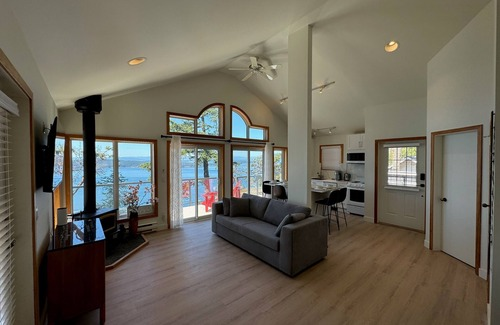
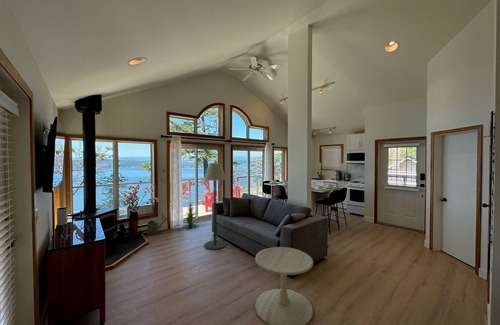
+ watering can [141,216,169,236]
+ indoor plant [181,201,200,230]
+ floor lamp [203,162,227,251]
+ side table [254,246,314,325]
